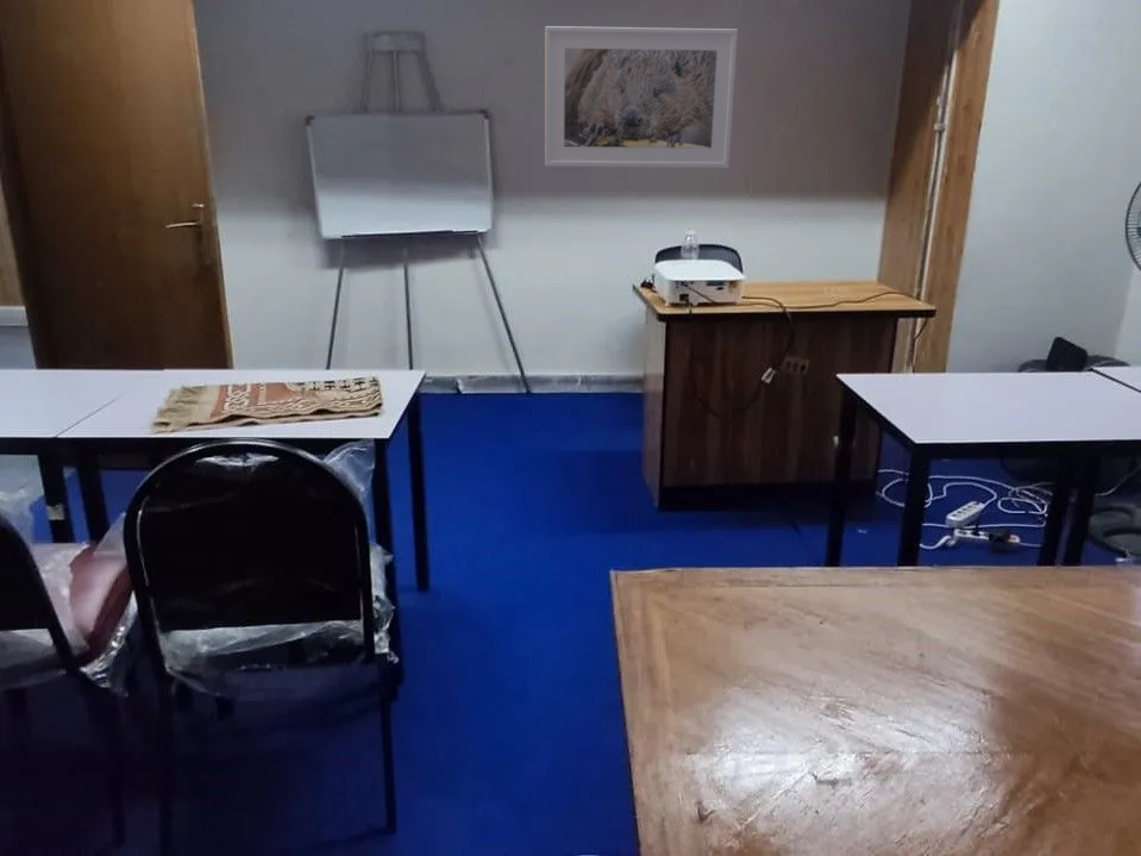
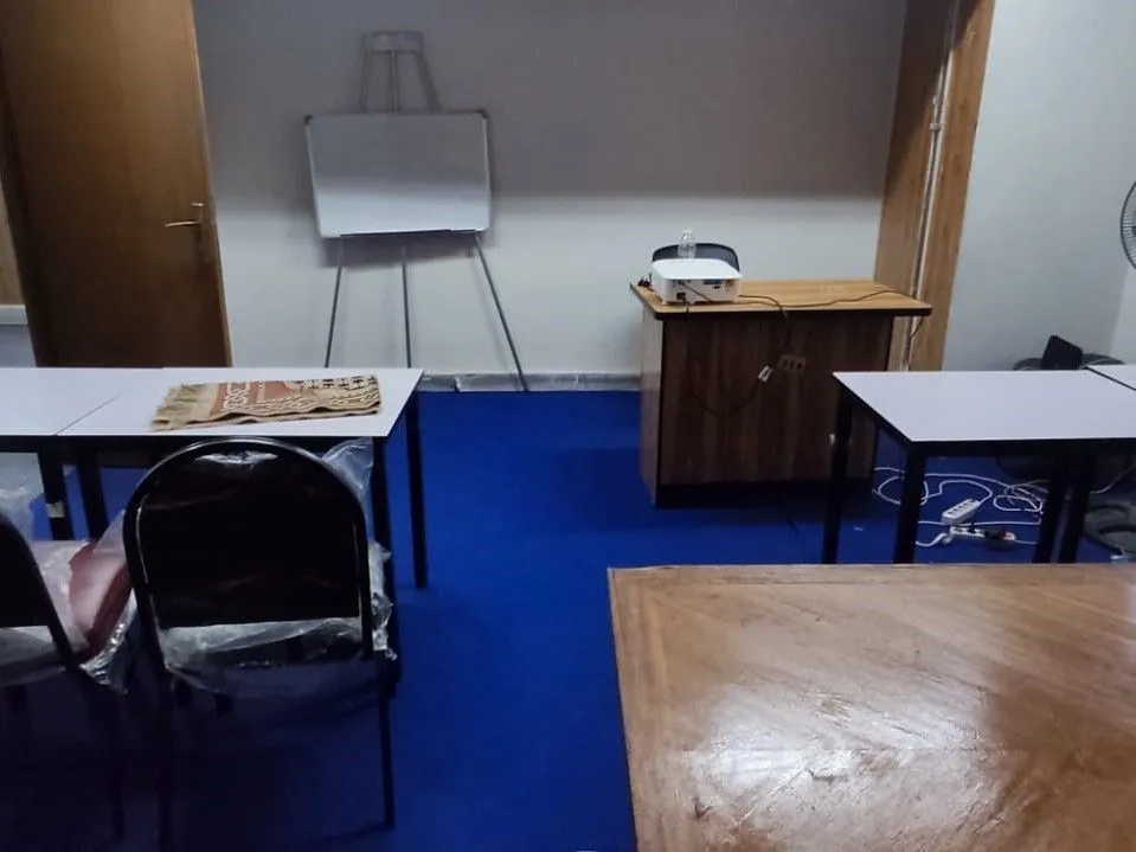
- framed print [544,25,739,169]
